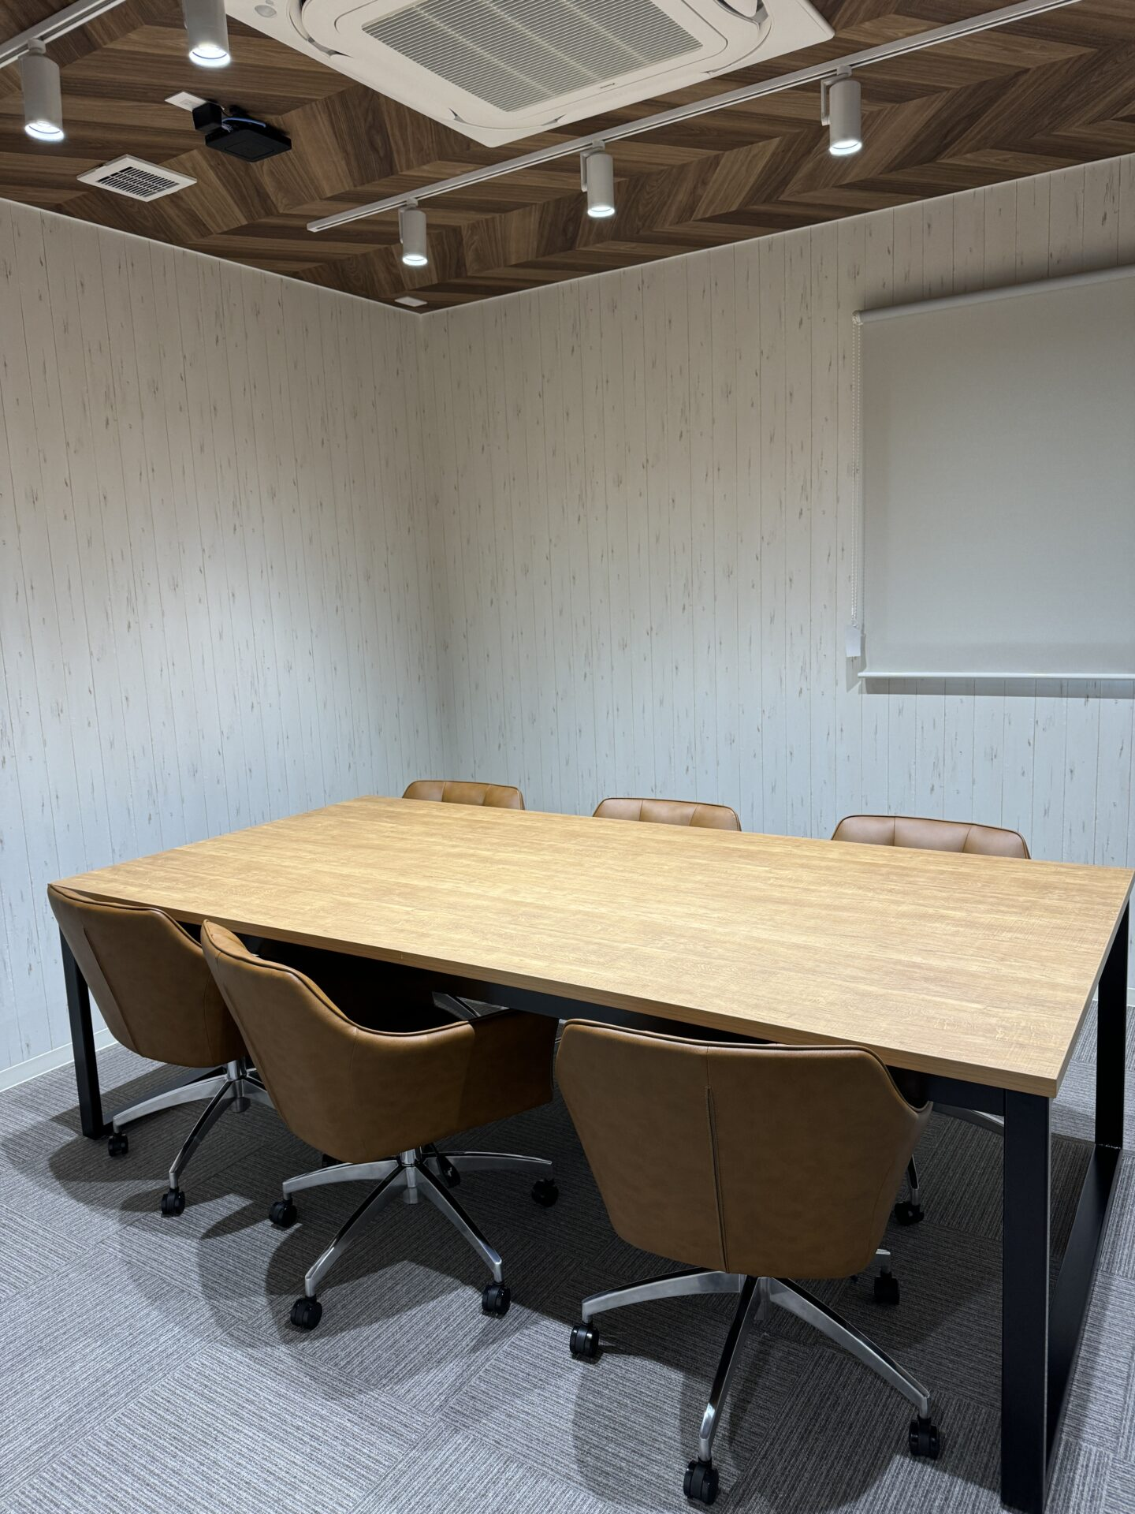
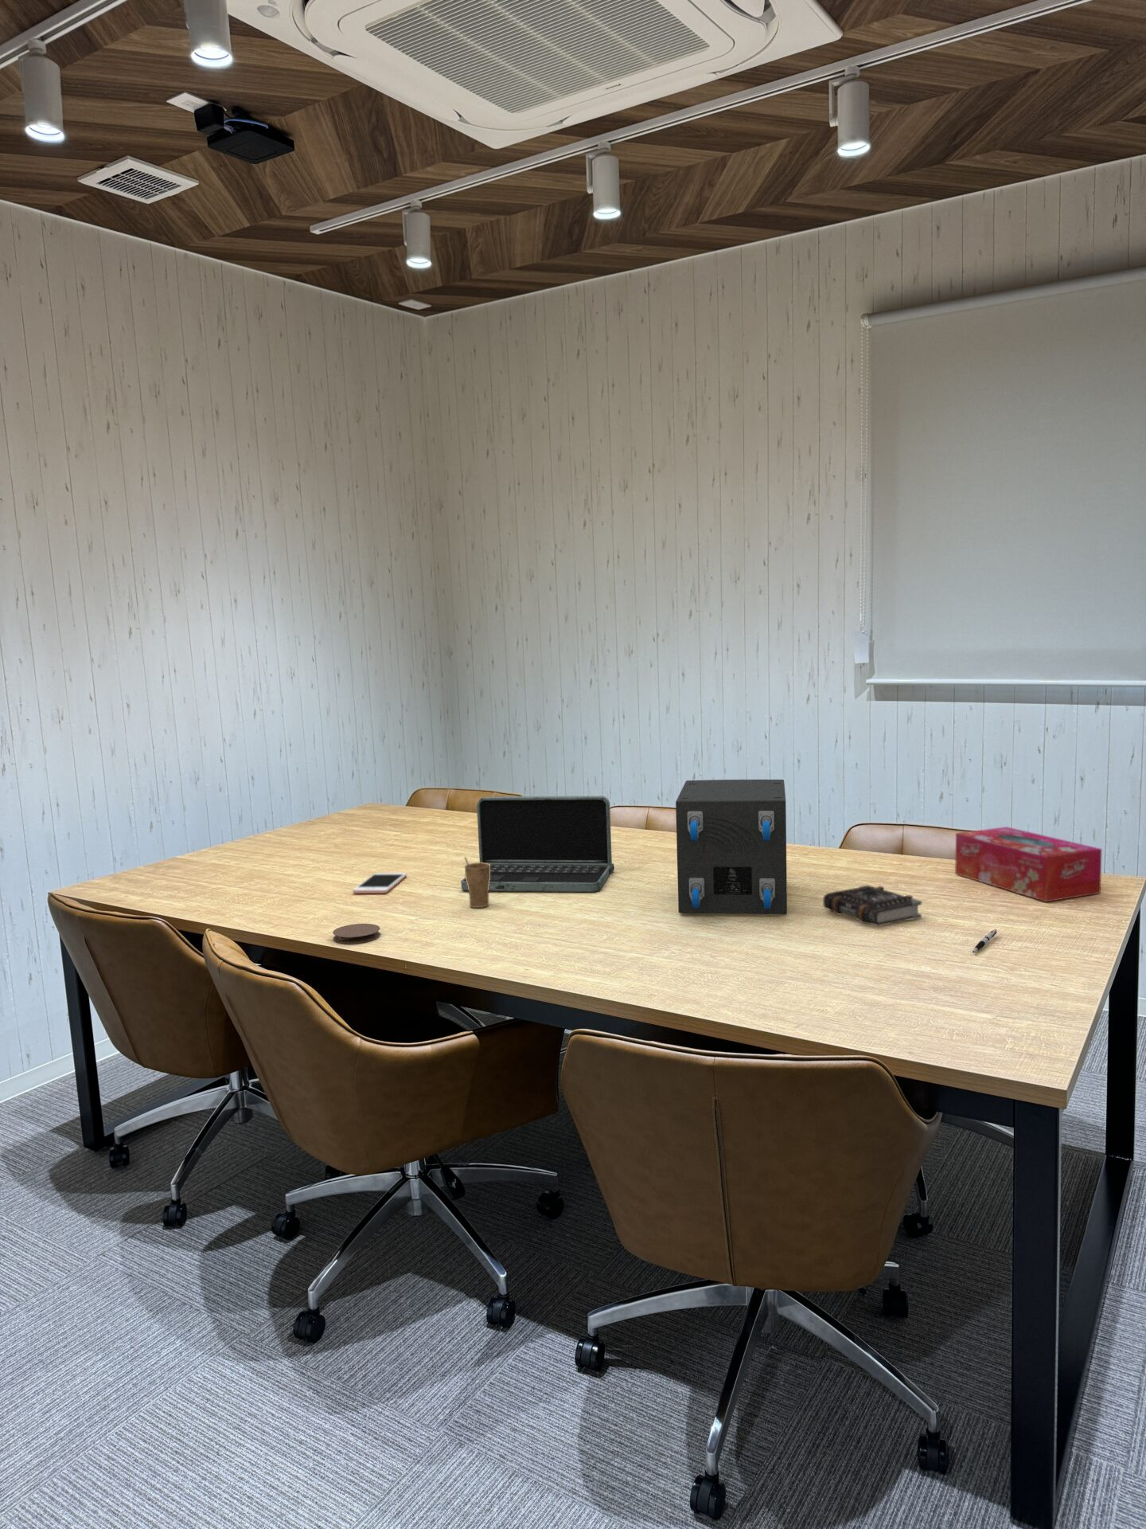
+ tissue box [955,826,1103,902]
+ book [822,884,922,927]
+ coaster [332,923,382,944]
+ speaker [675,779,787,915]
+ cell phone [352,872,407,895]
+ cup [463,856,490,909]
+ laptop [461,795,615,892]
+ pen [971,928,998,954]
